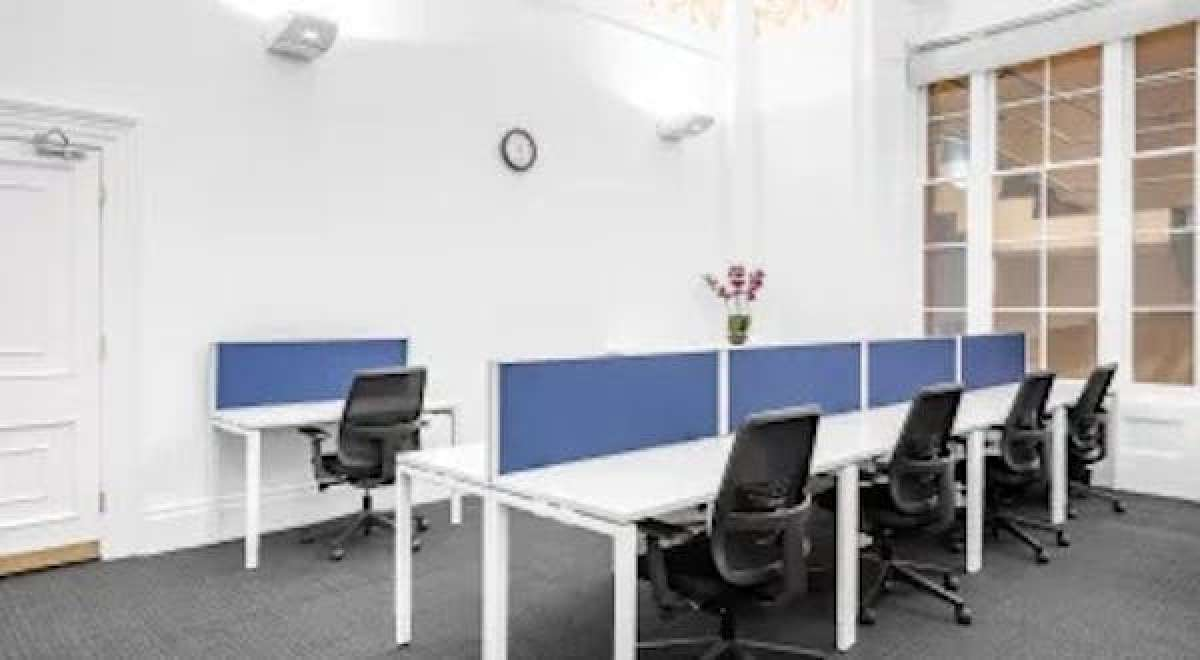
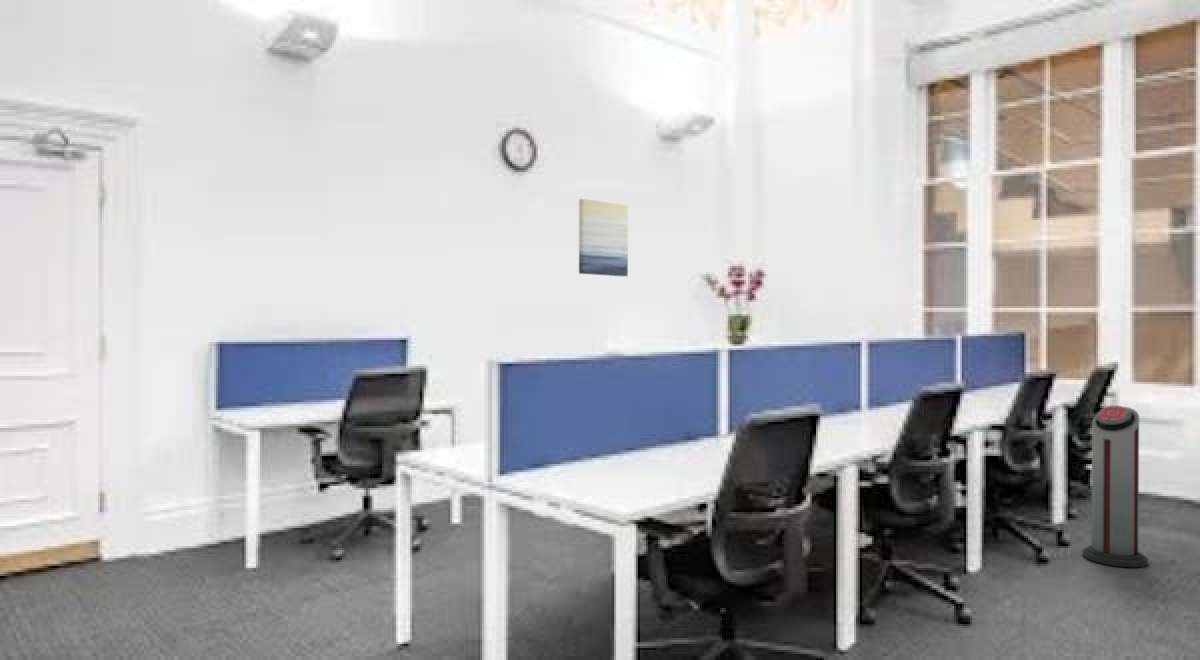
+ wall art [578,198,629,277]
+ air purifier [1081,405,1149,568]
